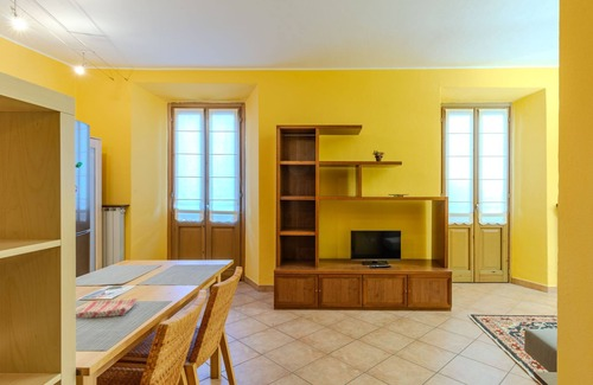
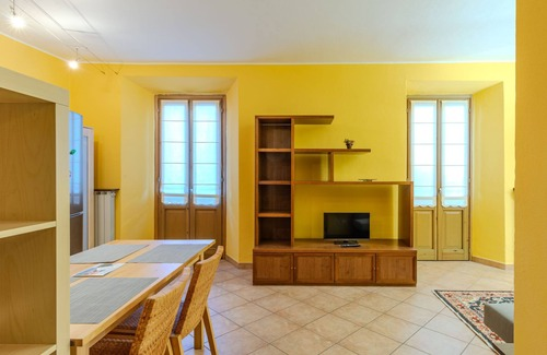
- dish towel [75,297,138,319]
